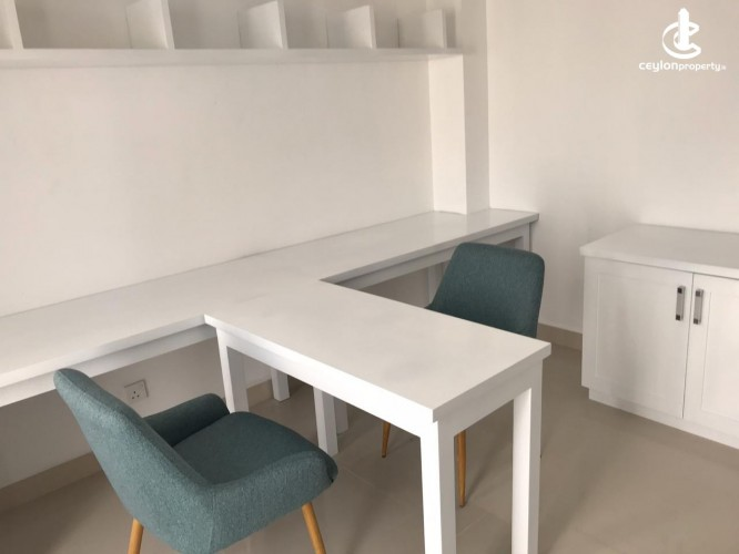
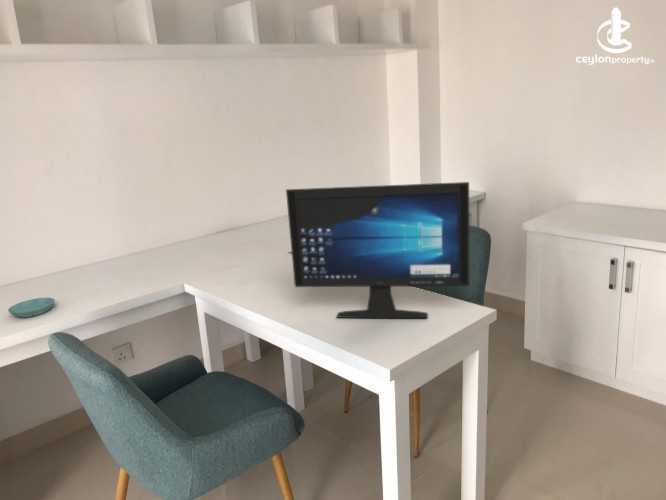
+ saucer [7,297,56,318]
+ computer monitor [285,181,470,319]
